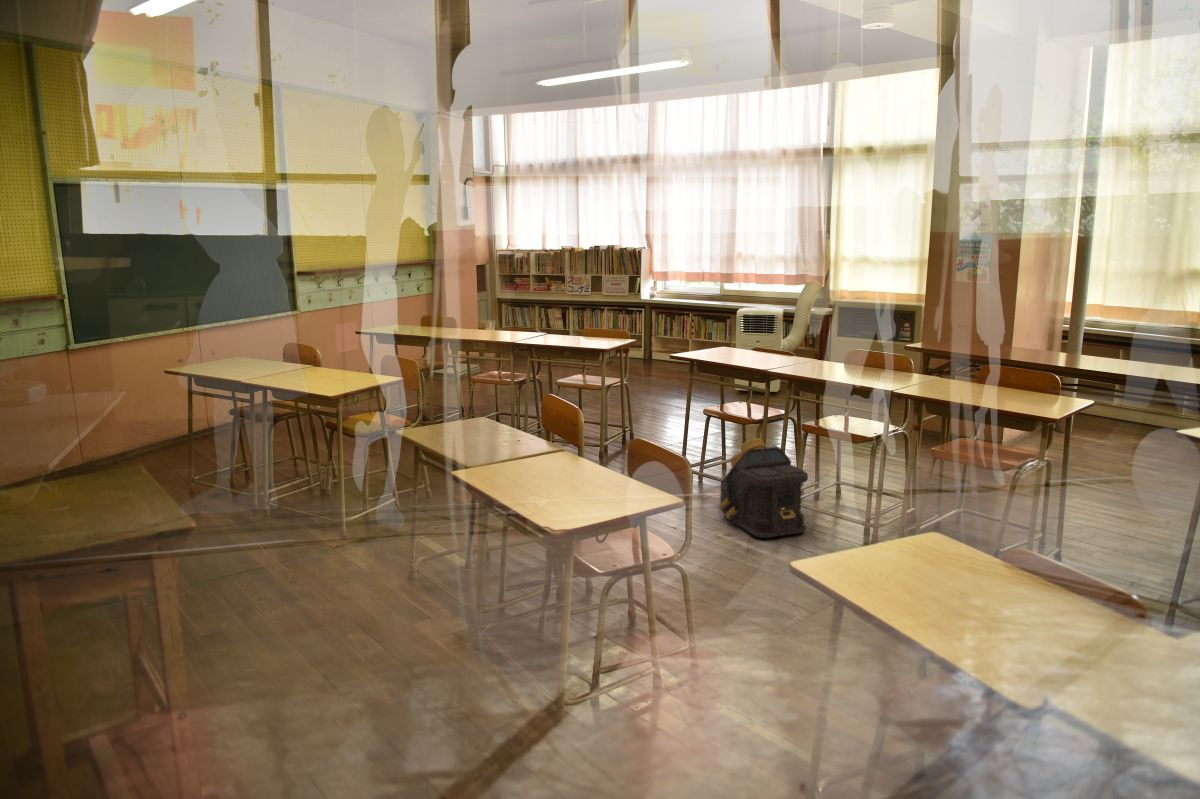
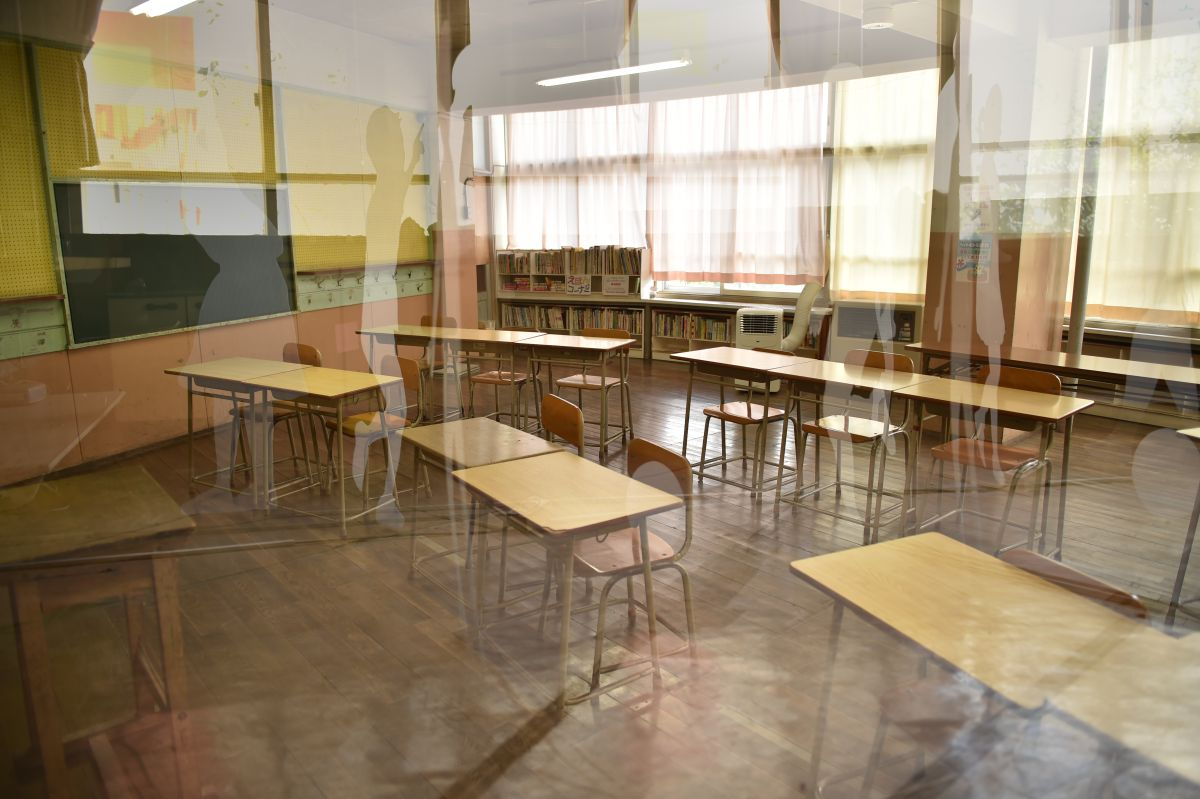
- backpack [718,437,809,539]
